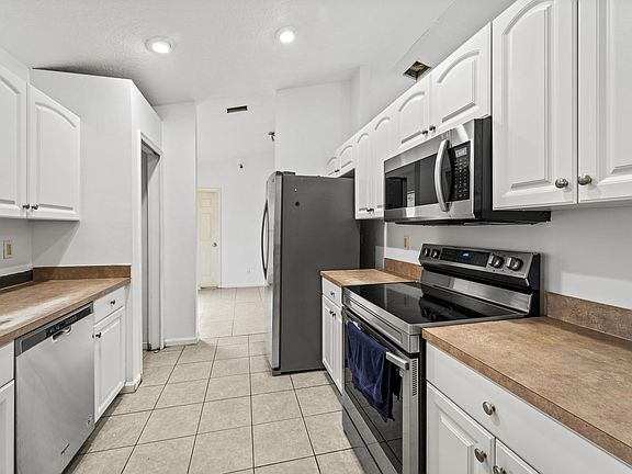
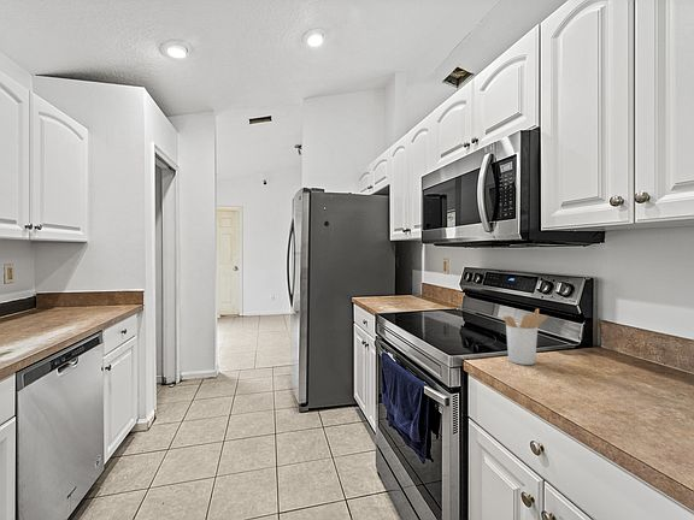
+ utensil holder [501,307,548,366]
